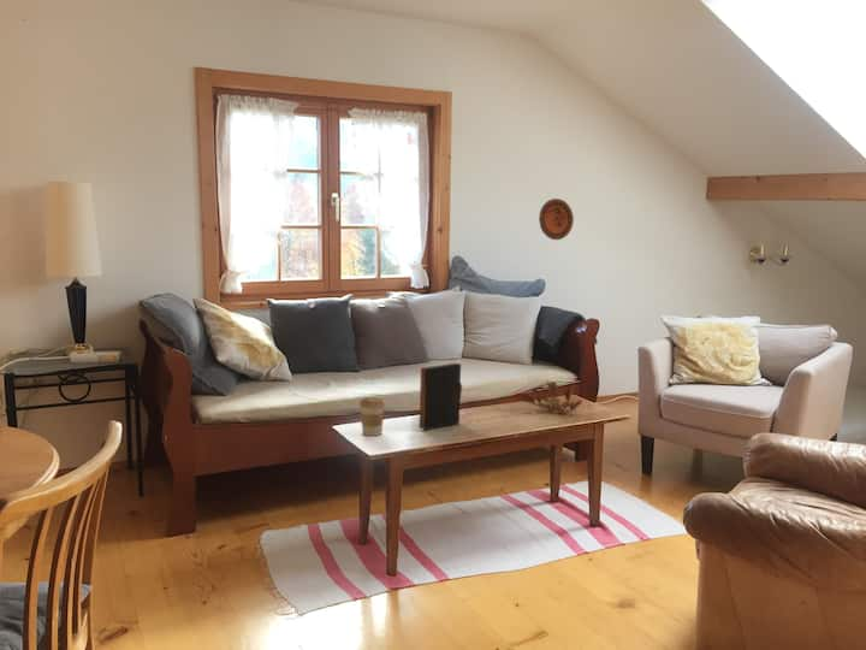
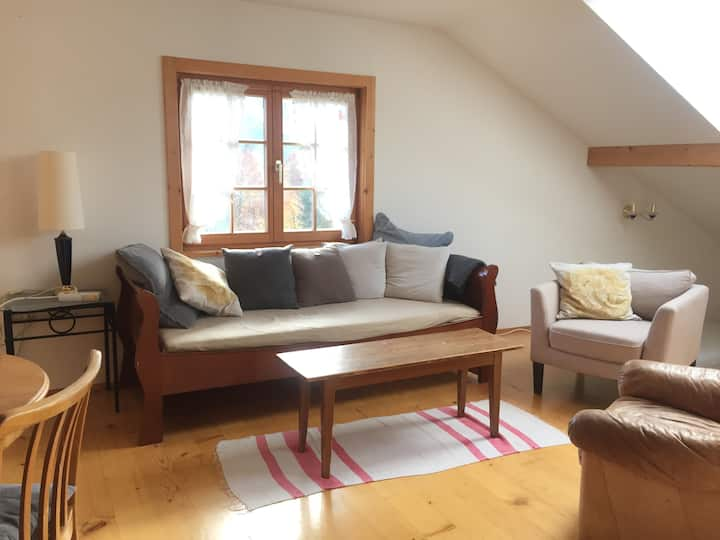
- coffee cup [358,396,386,437]
- plant [511,379,585,414]
- book [419,362,463,431]
- decorative plate [538,197,575,241]
